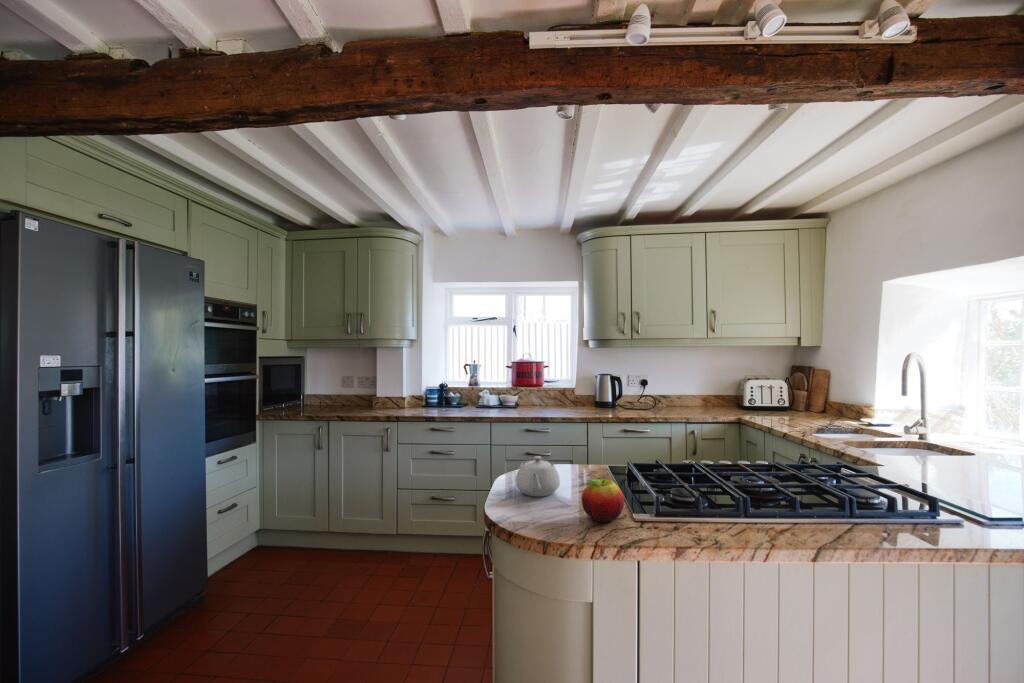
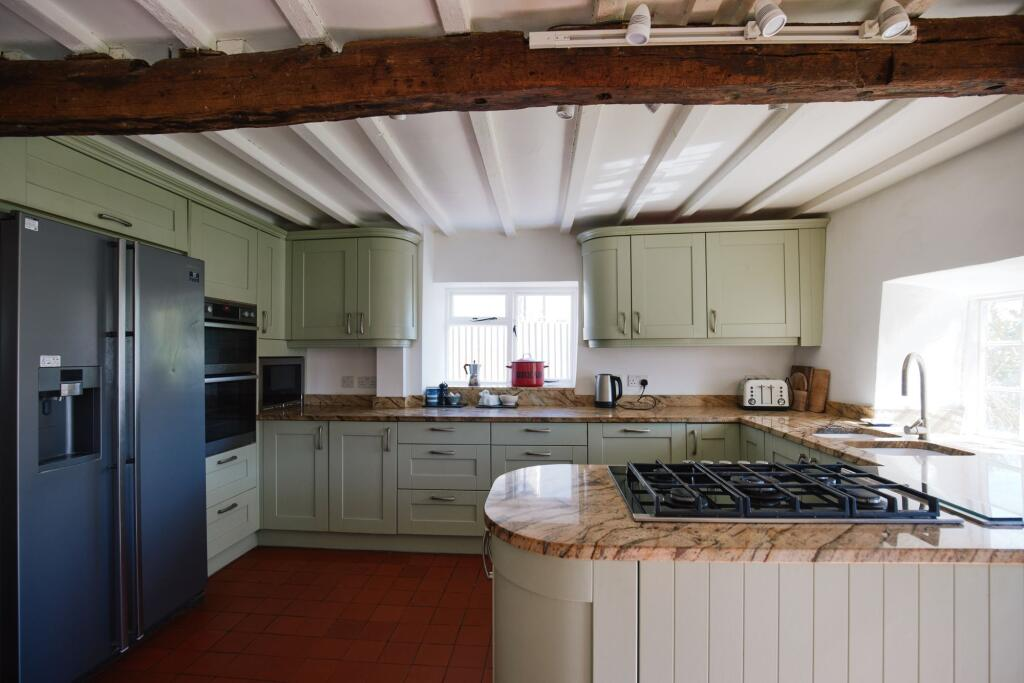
- teapot [514,455,561,497]
- fruit [581,478,625,523]
